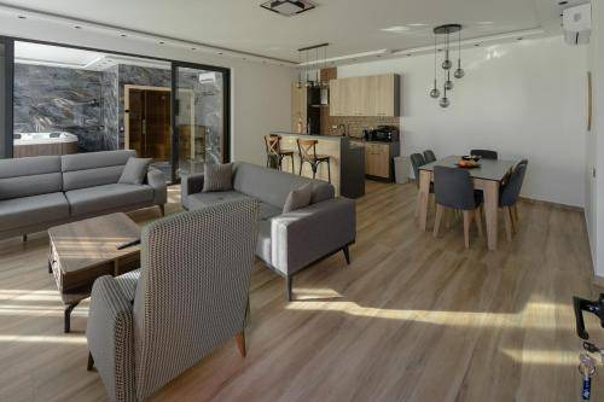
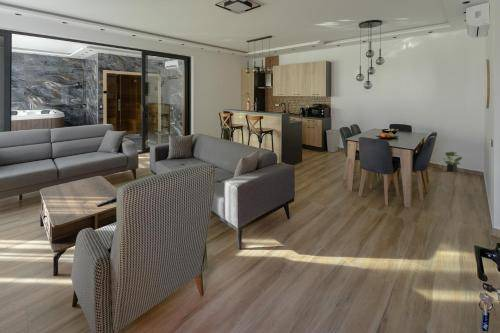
+ potted plant [442,151,463,173]
